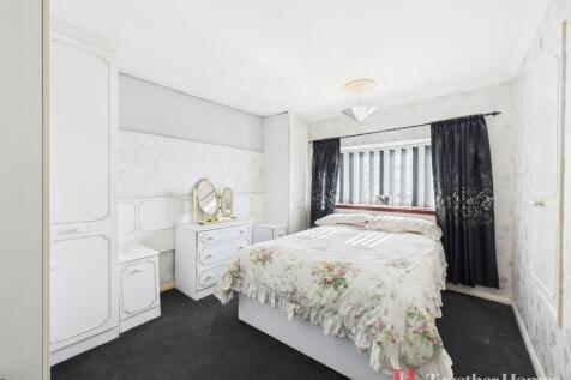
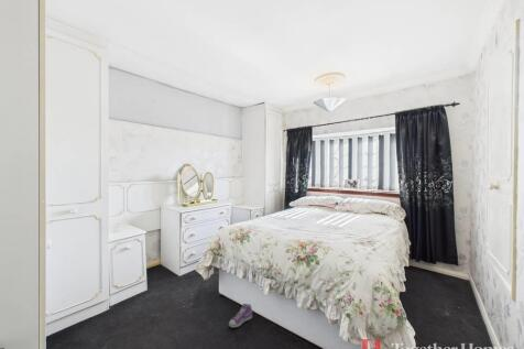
+ sneaker [228,303,253,328]
